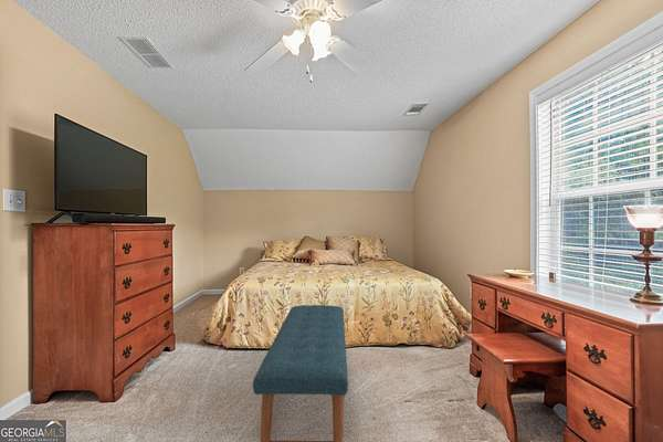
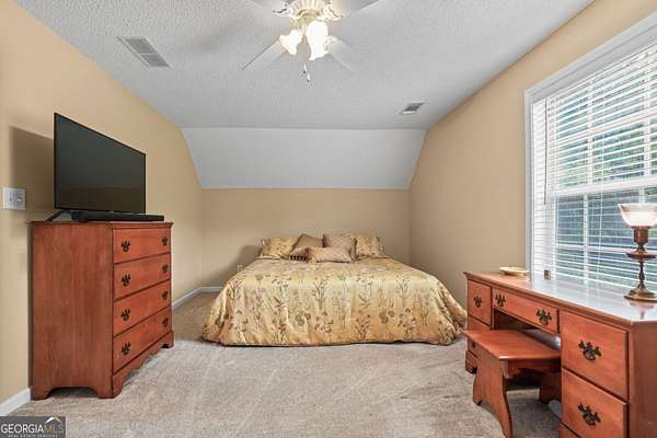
- bench [252,304,349,442]
